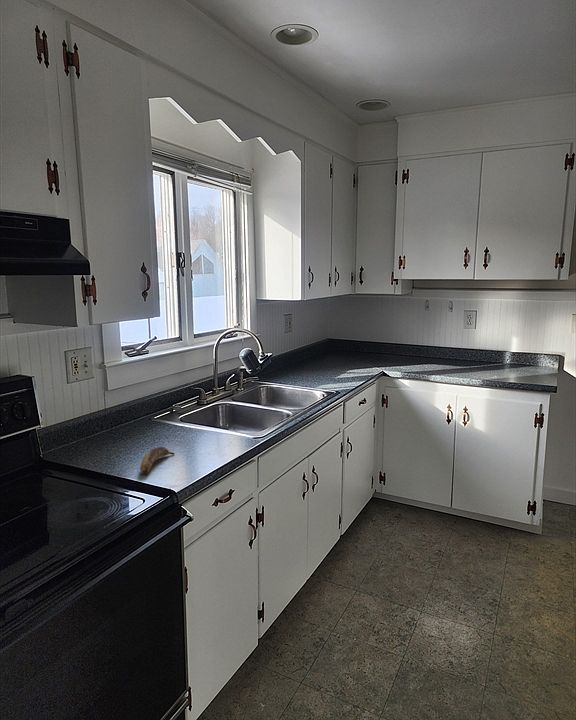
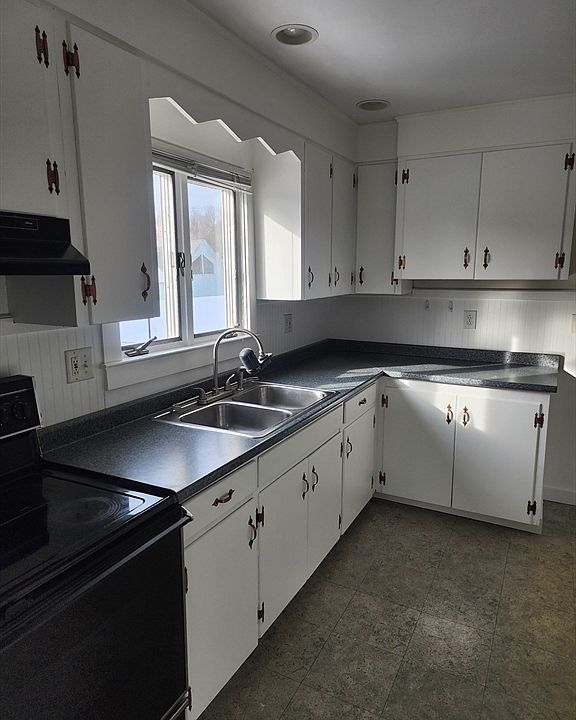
- banana [139,446,176,475]
